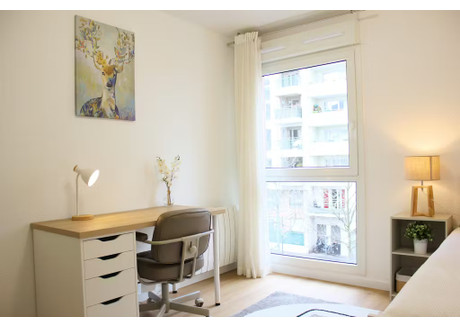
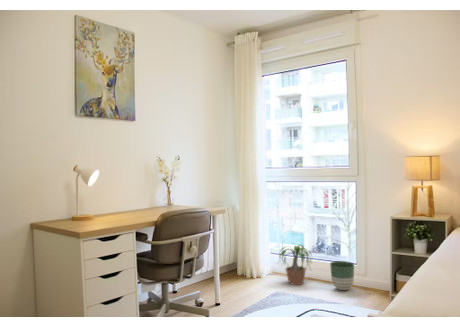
+ potted plant [277,244,313,286]
+ planter [329,260,355,291]
